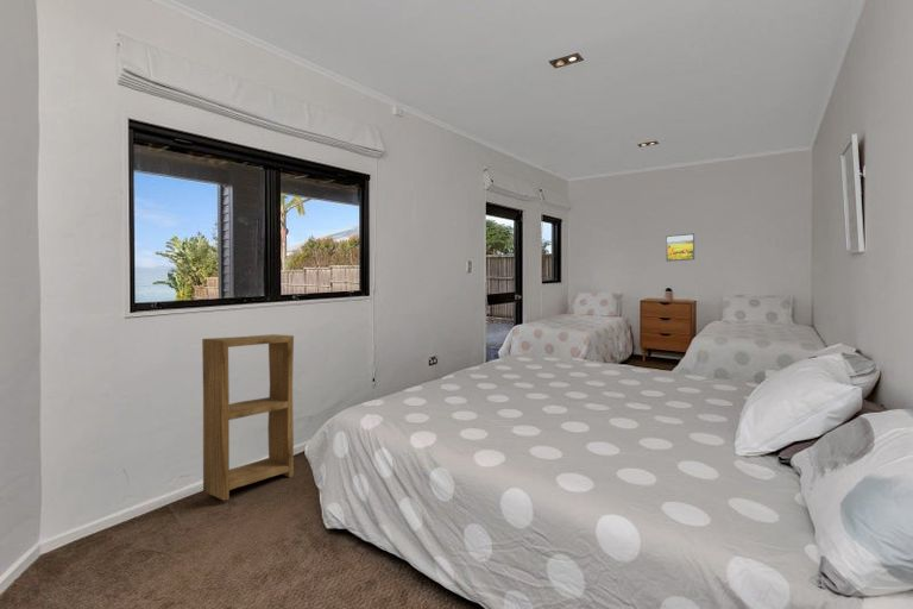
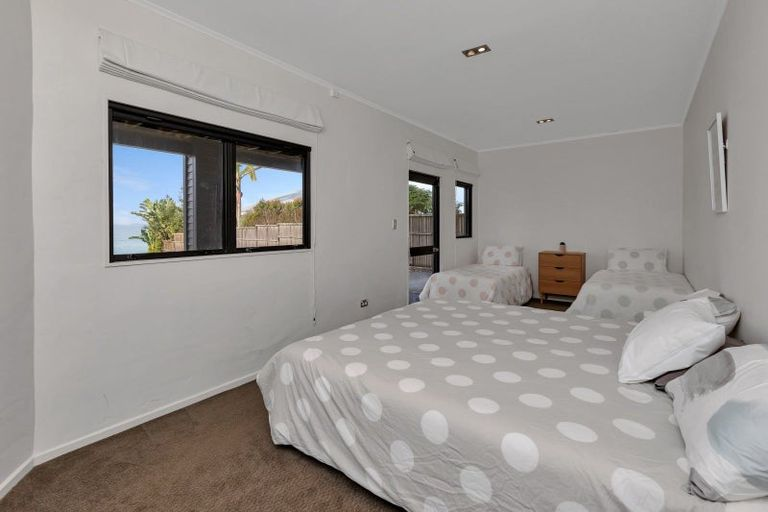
- shelving unit [201,333,295,502]
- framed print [665,232,695,263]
